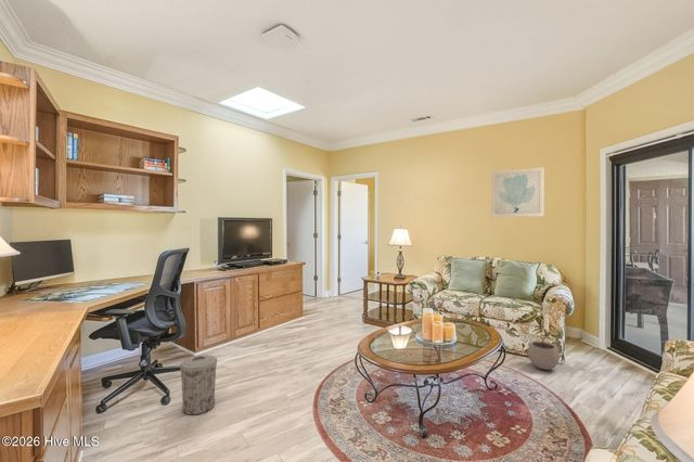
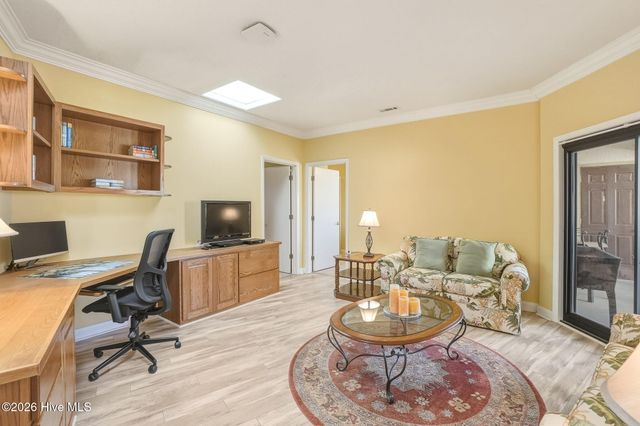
- wall art [490,166,545,218]
- trash can [179,354,218,416]
- plant pot [527,334,561,371]
